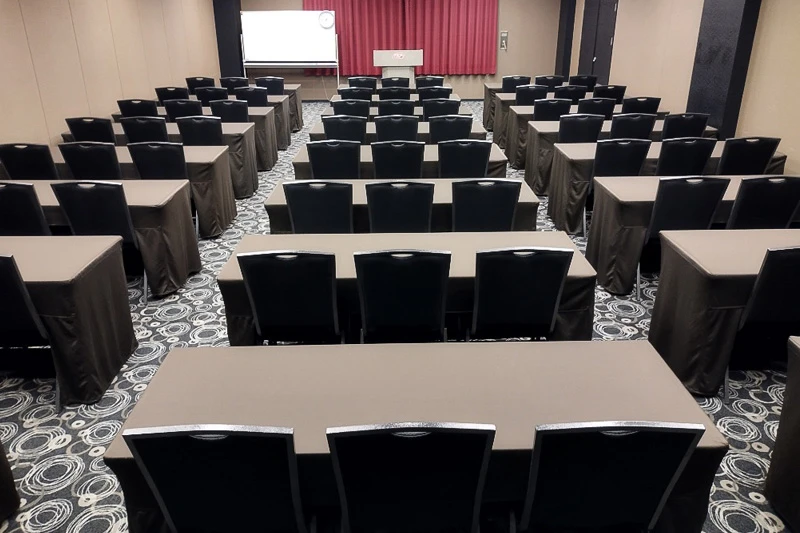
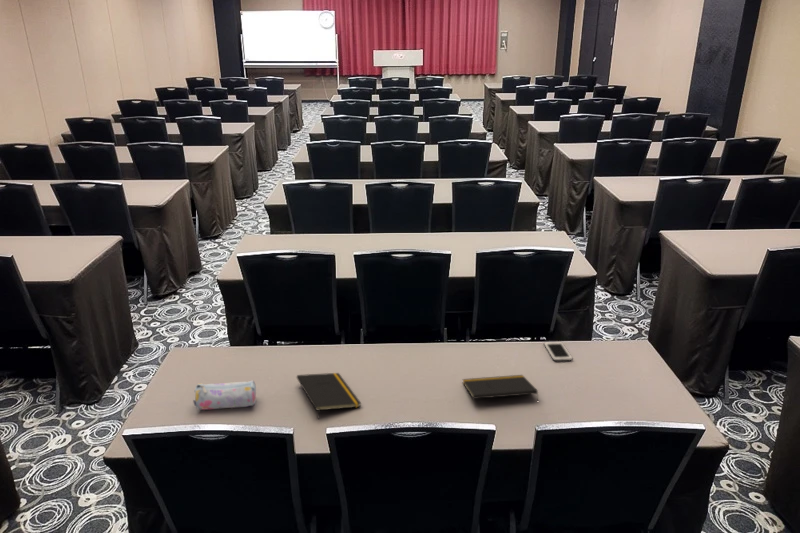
+ cell phone [543,341,573,362]
+ notepad [296,372,362,420]
+ notepad [462,374,539,400]
+ pencil case [192,379,257,411]
